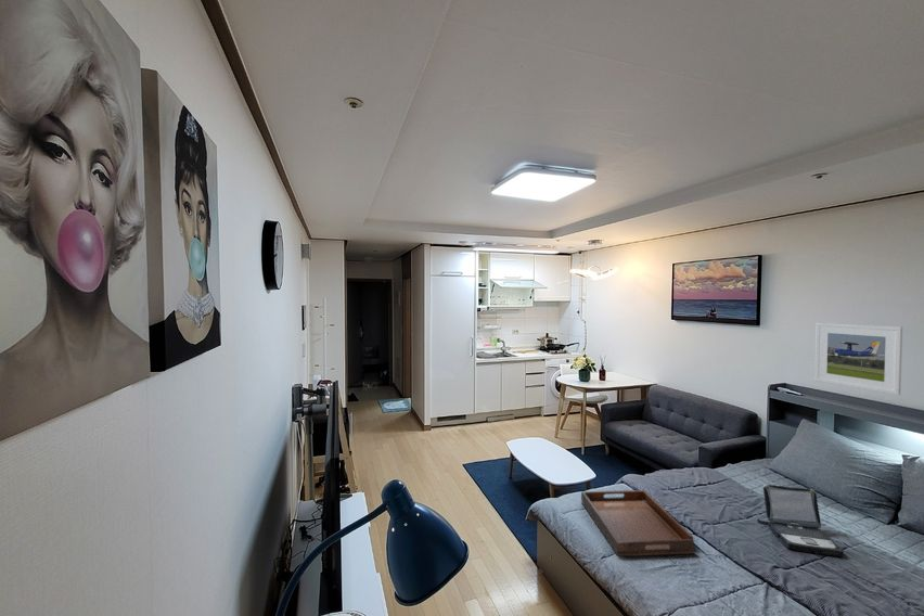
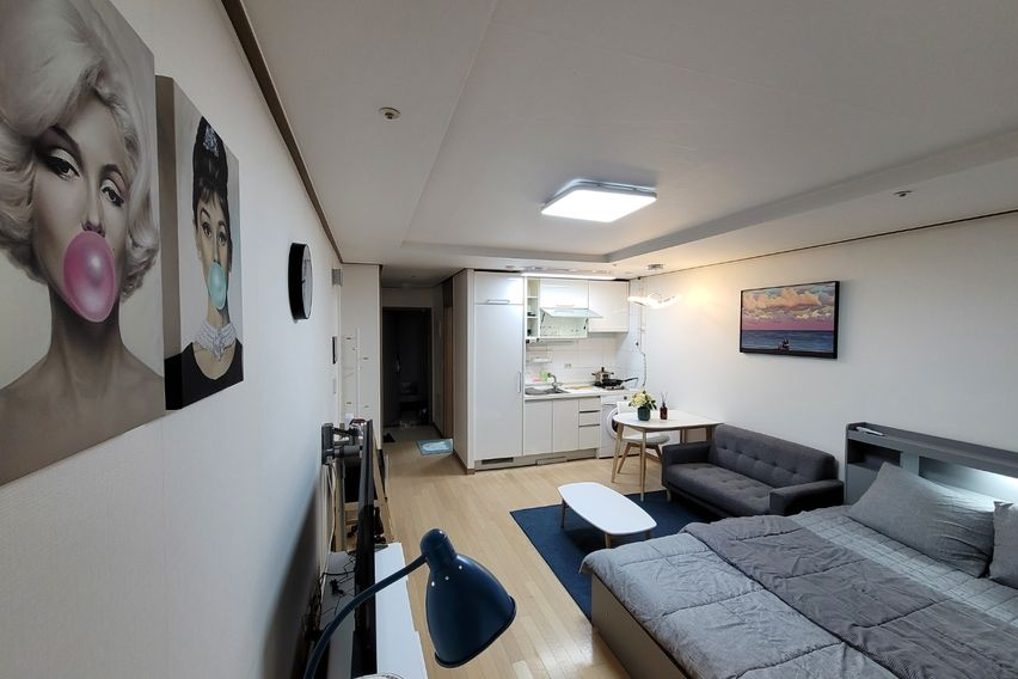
- laptop [756,484,845,557]
- serving tray [580,489,695,557]
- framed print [813,322,903,396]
